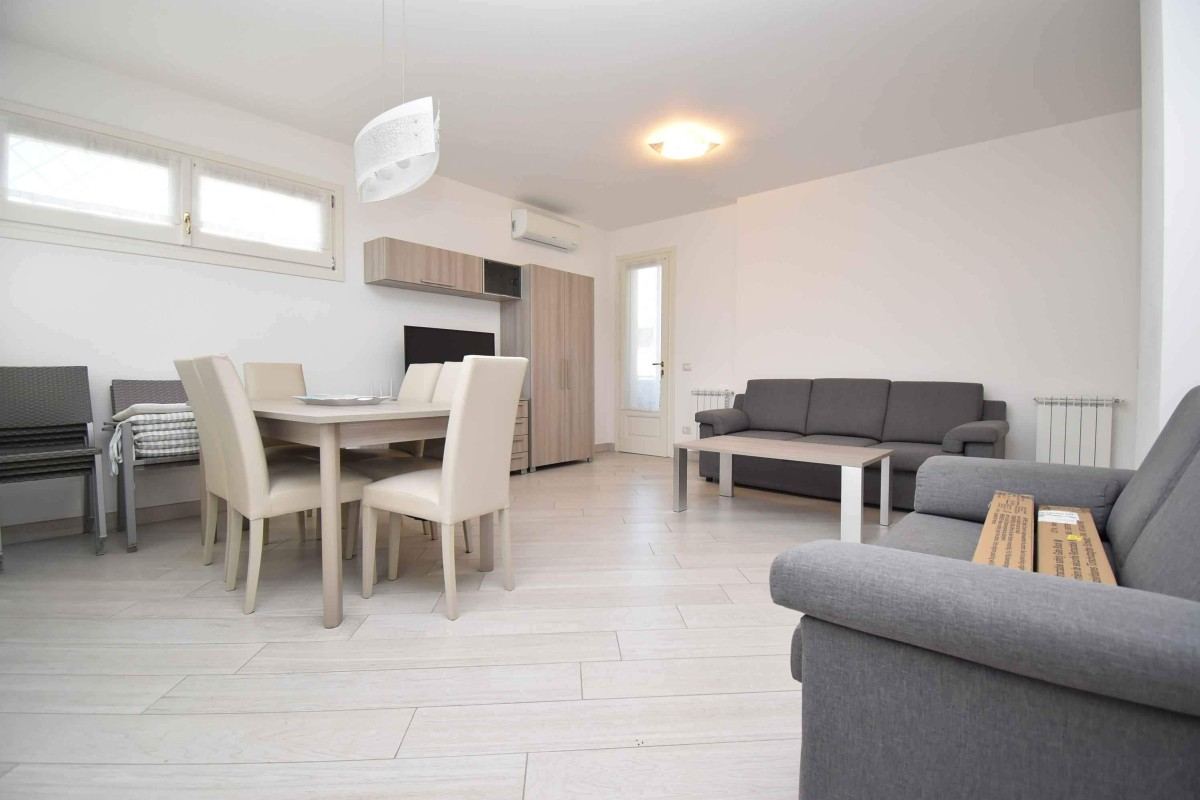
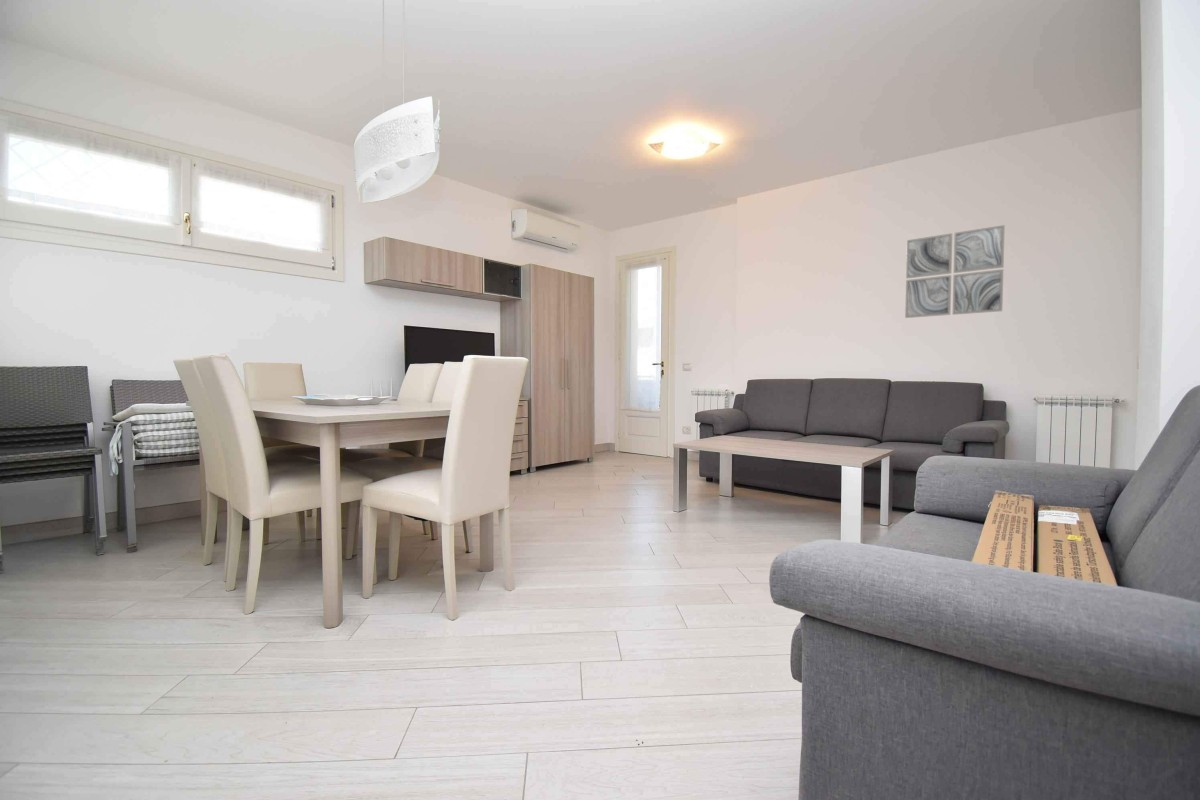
+ wall art [904,224,1006,319]
